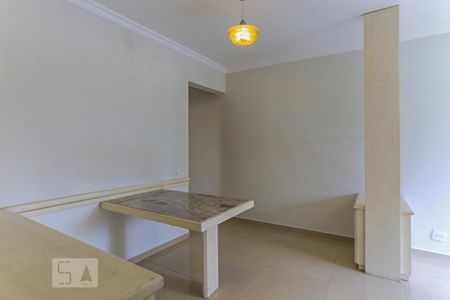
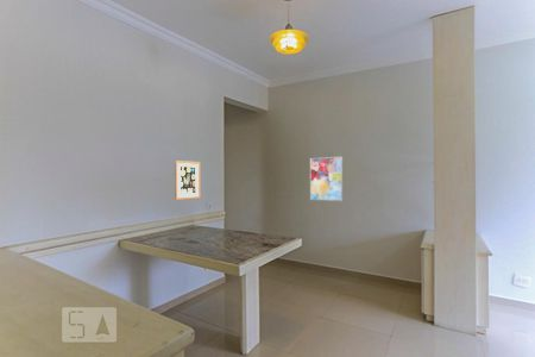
+ wall art [174,159,201,201]
+ wall art [309,156,344,202]
